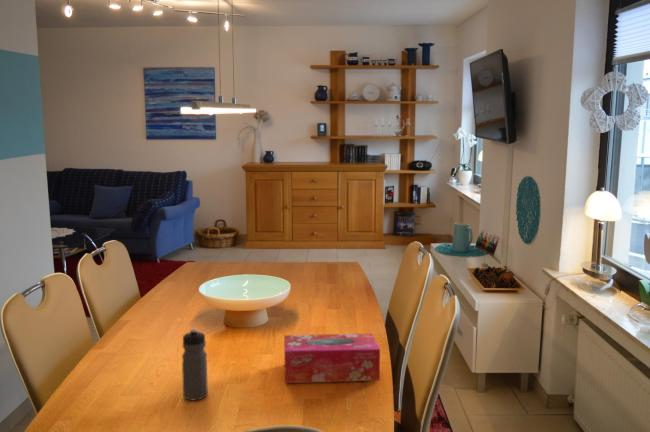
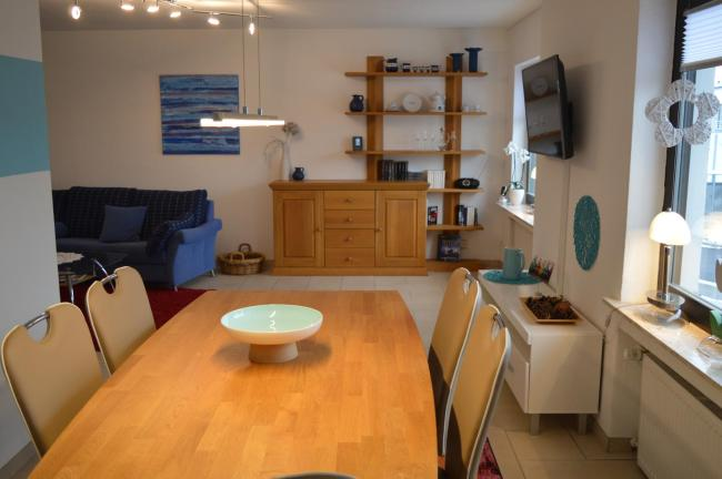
- water bottle [181,328,209,401]
- tissue box [283,332,381,384]
